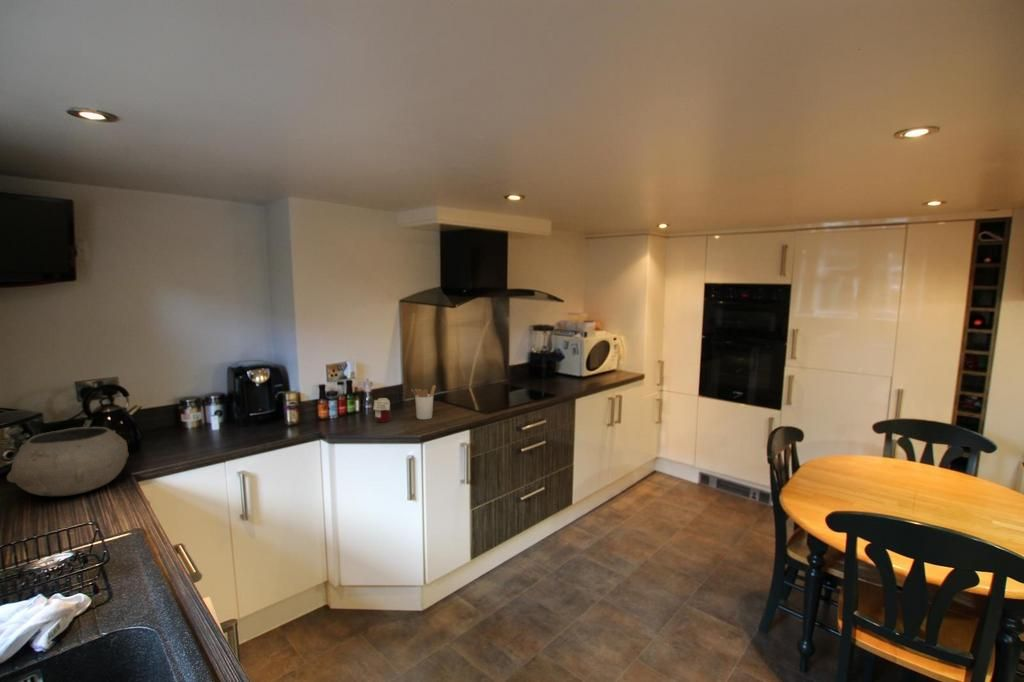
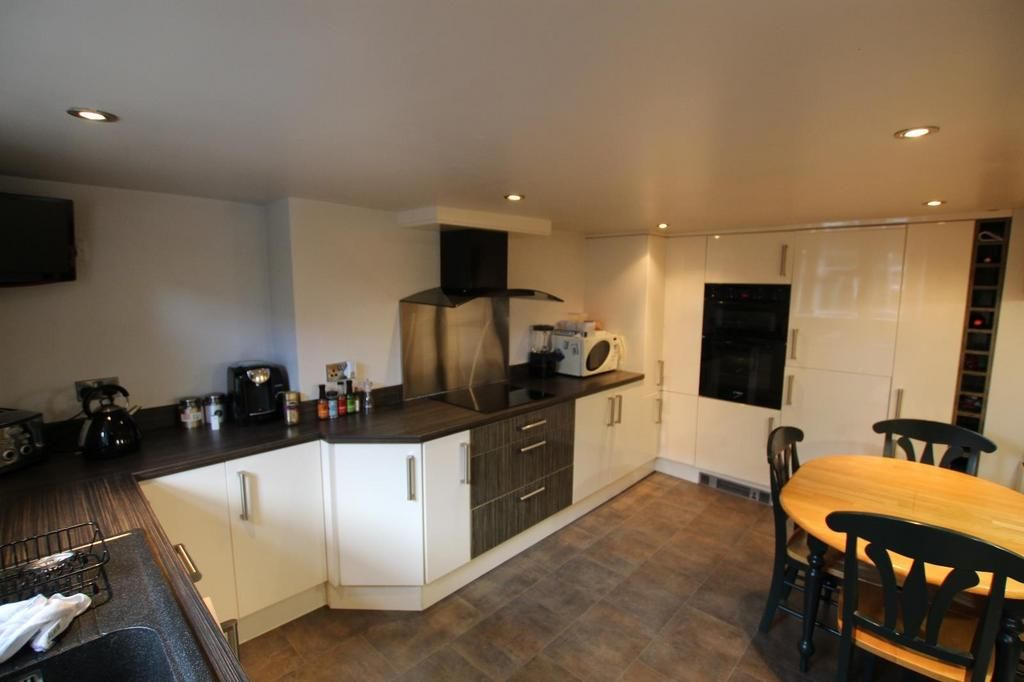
- bowl [6,426,130,497]
- jar [372,397,391,423]
- utensil holder [410,384,437,420]
